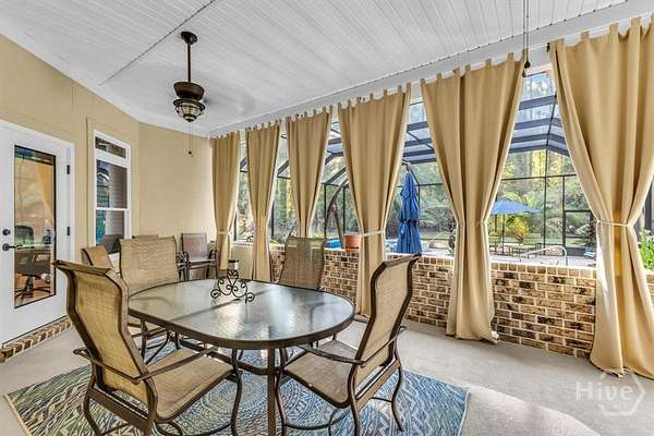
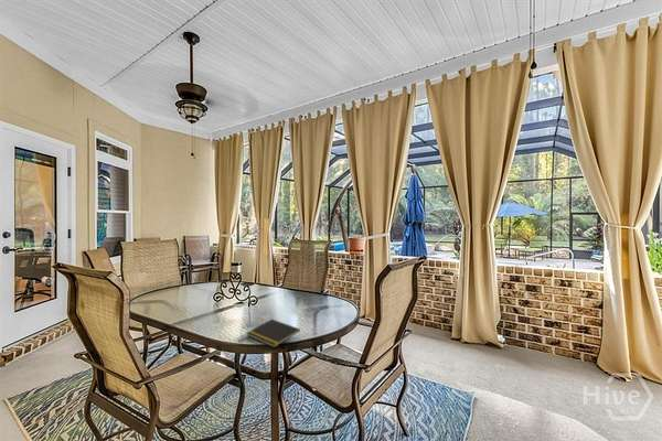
+ notepad [246,318,301,348]
